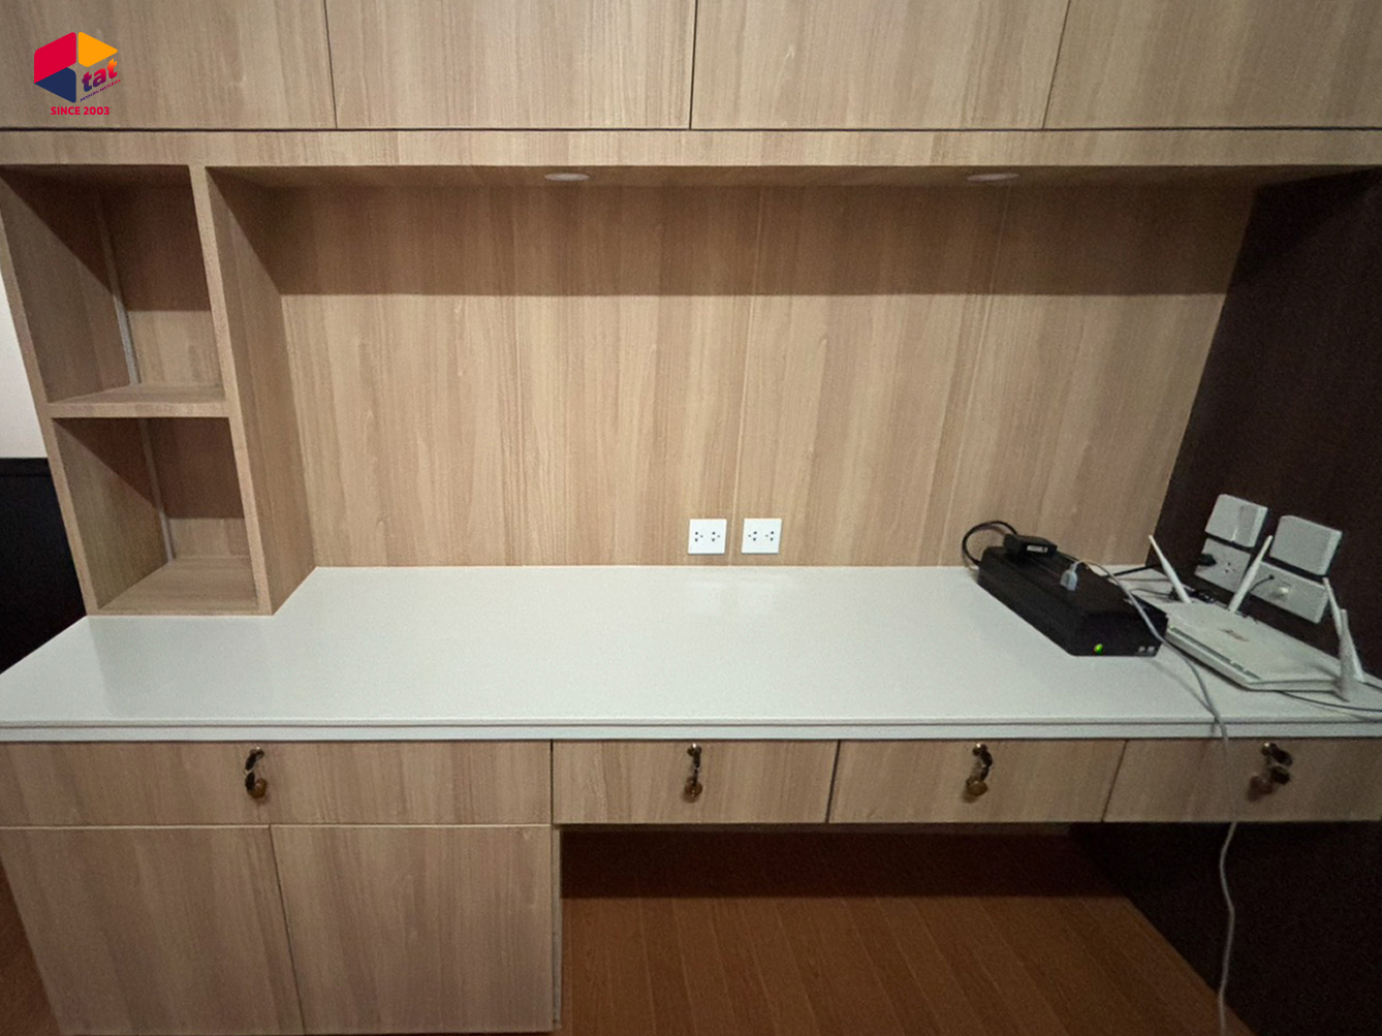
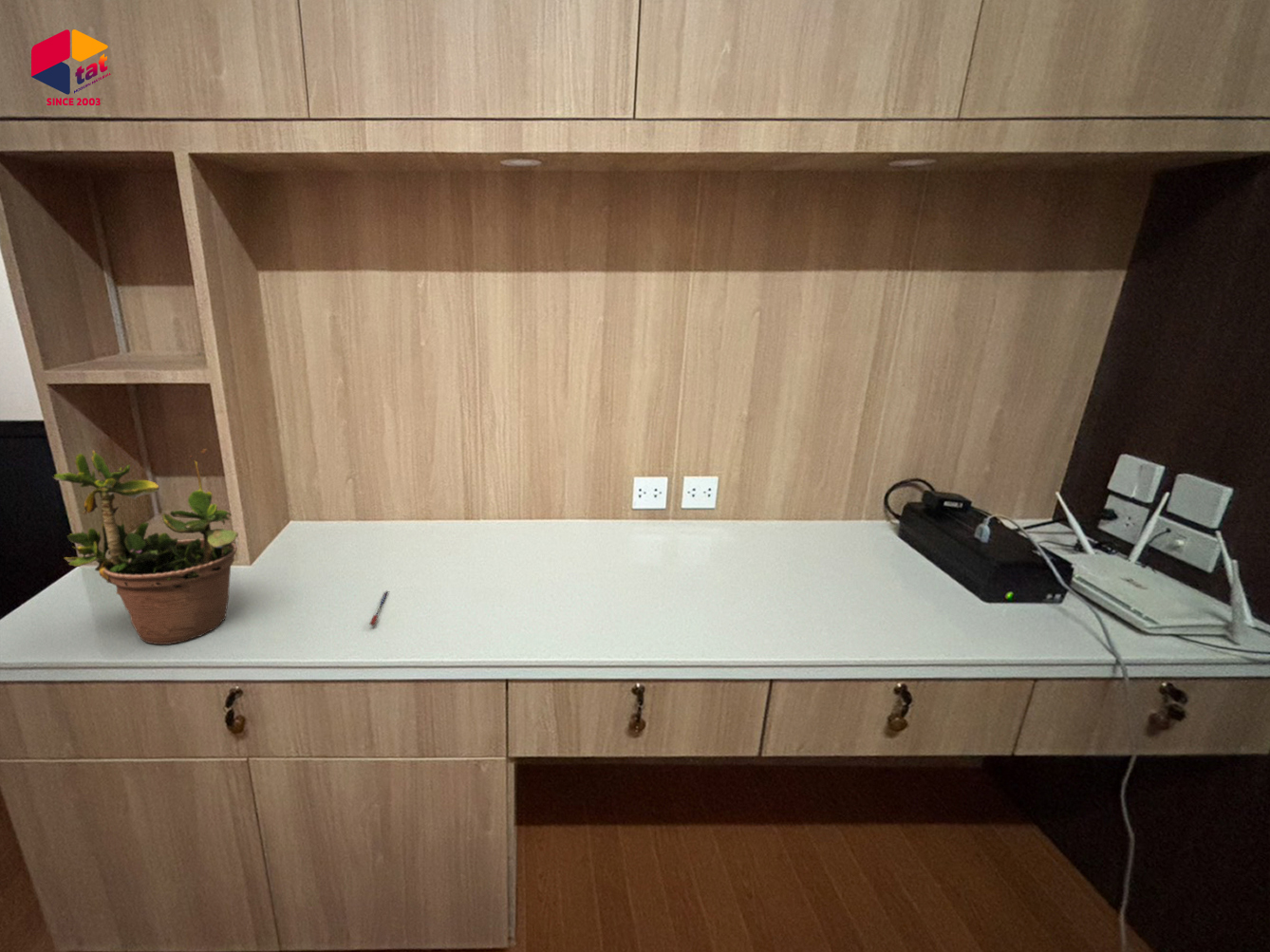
+ potted plant [51,432,239,645]
+ pen [368,589,390,626]
